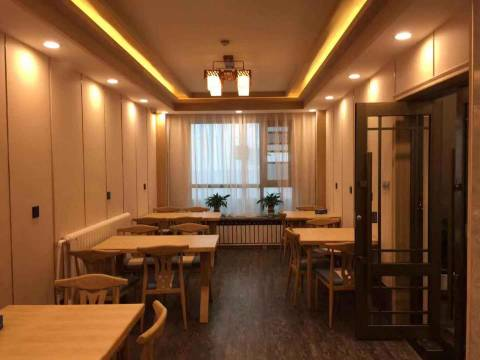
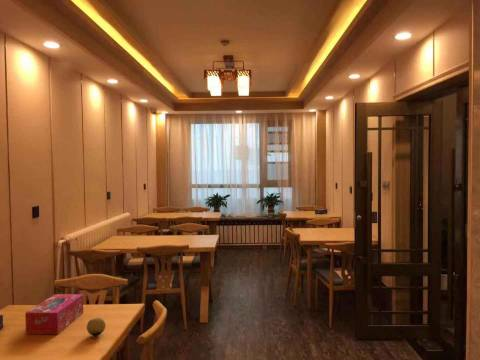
+ tissue box [24,293,84,335]
+ fruit [86,317,107,337]
